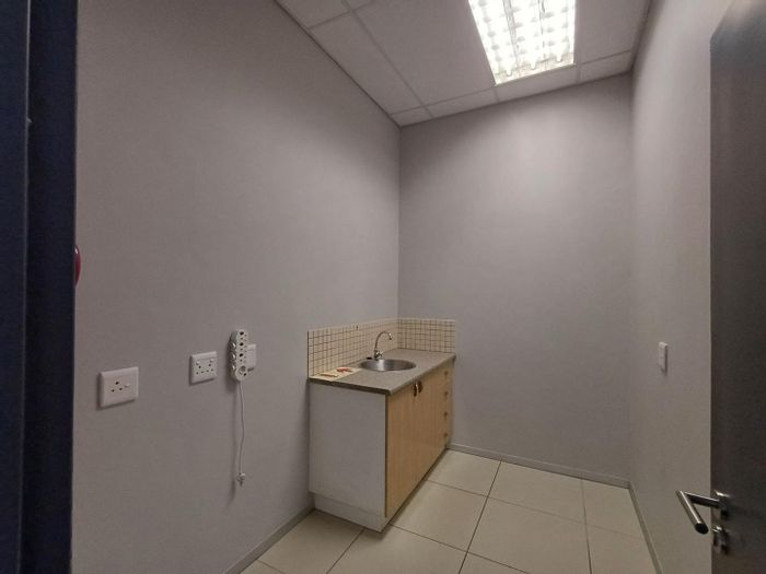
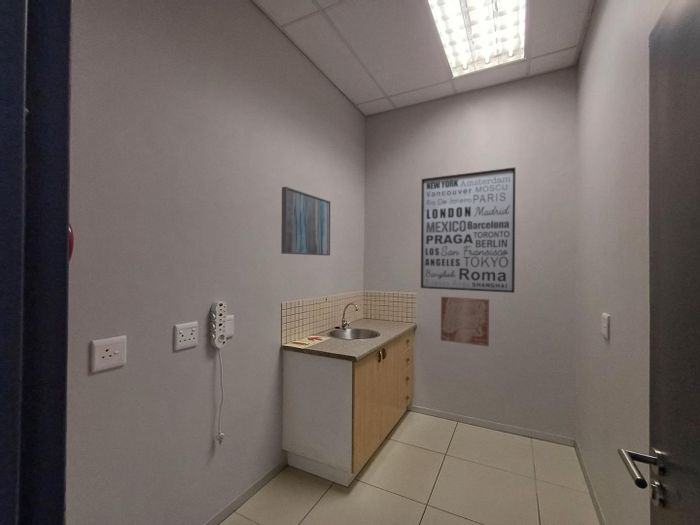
+ wall art [440,296,490,347]
+ wall art [420,166,516,294]
+ wall art [280,186,331,256]
